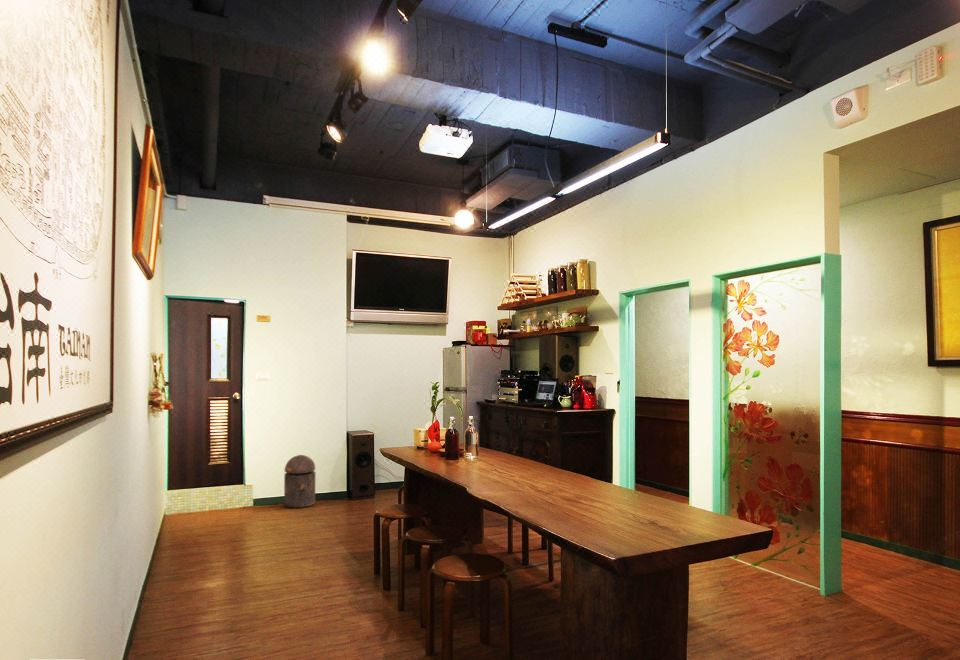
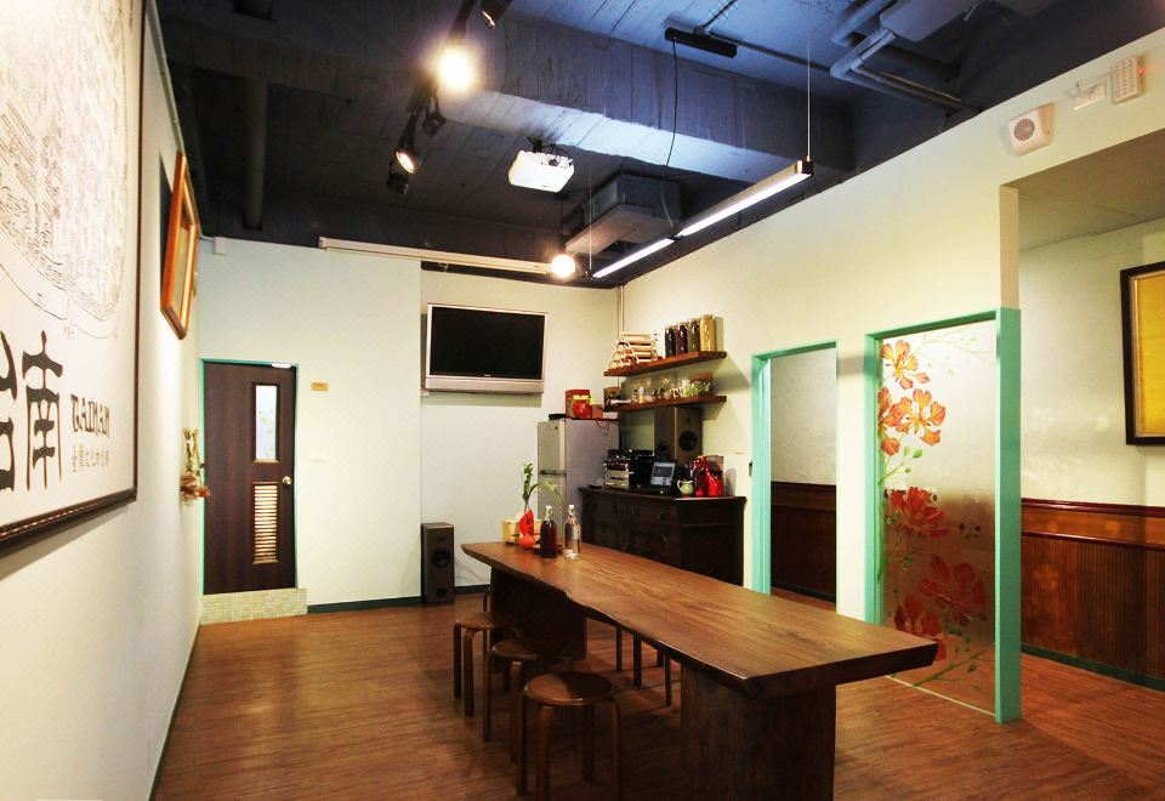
- trash can [283,454,316,510]
